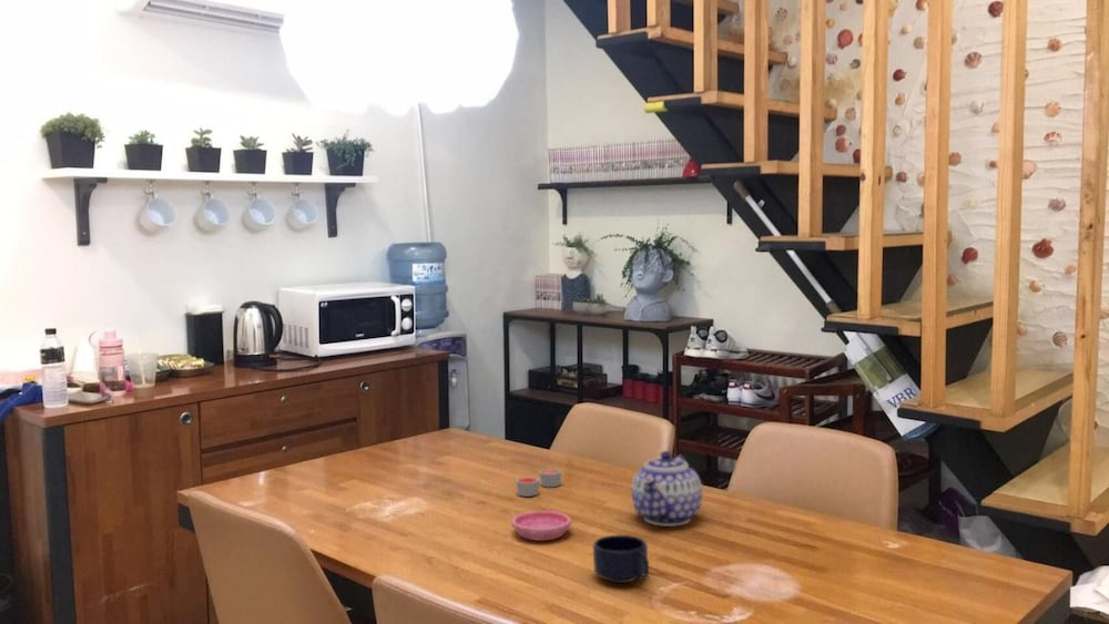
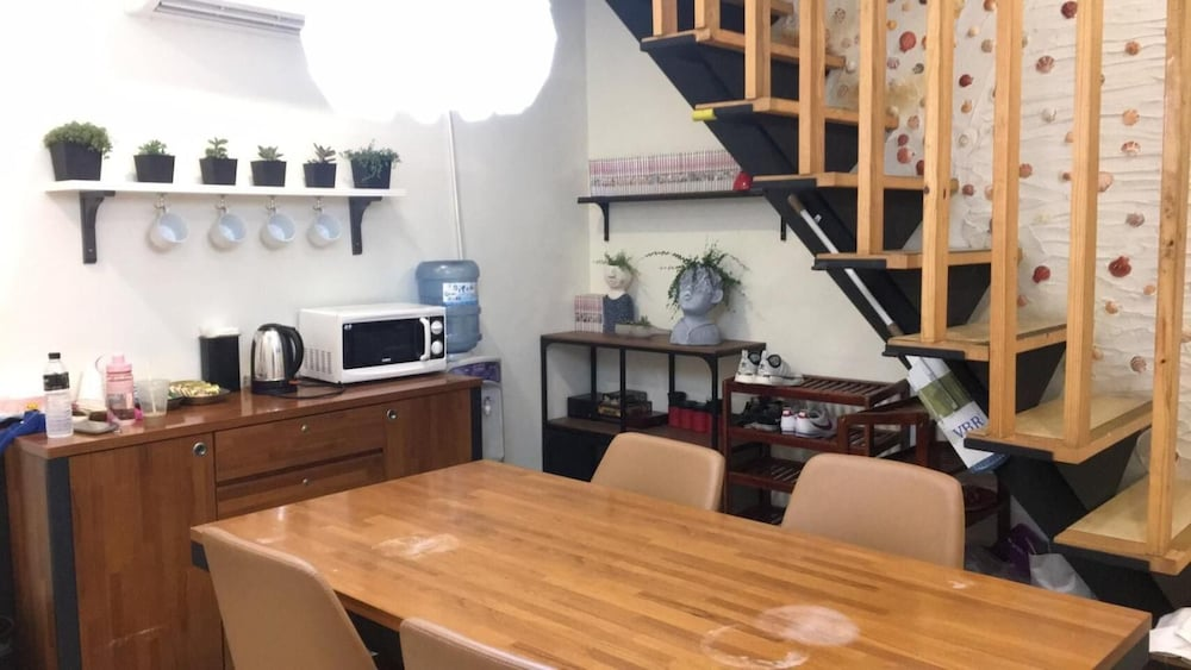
- candle [515,468,562,498]
- saucer [510,510,572,542]
- teapot [630,450,703,528]
- mug [592,534,650,584]
